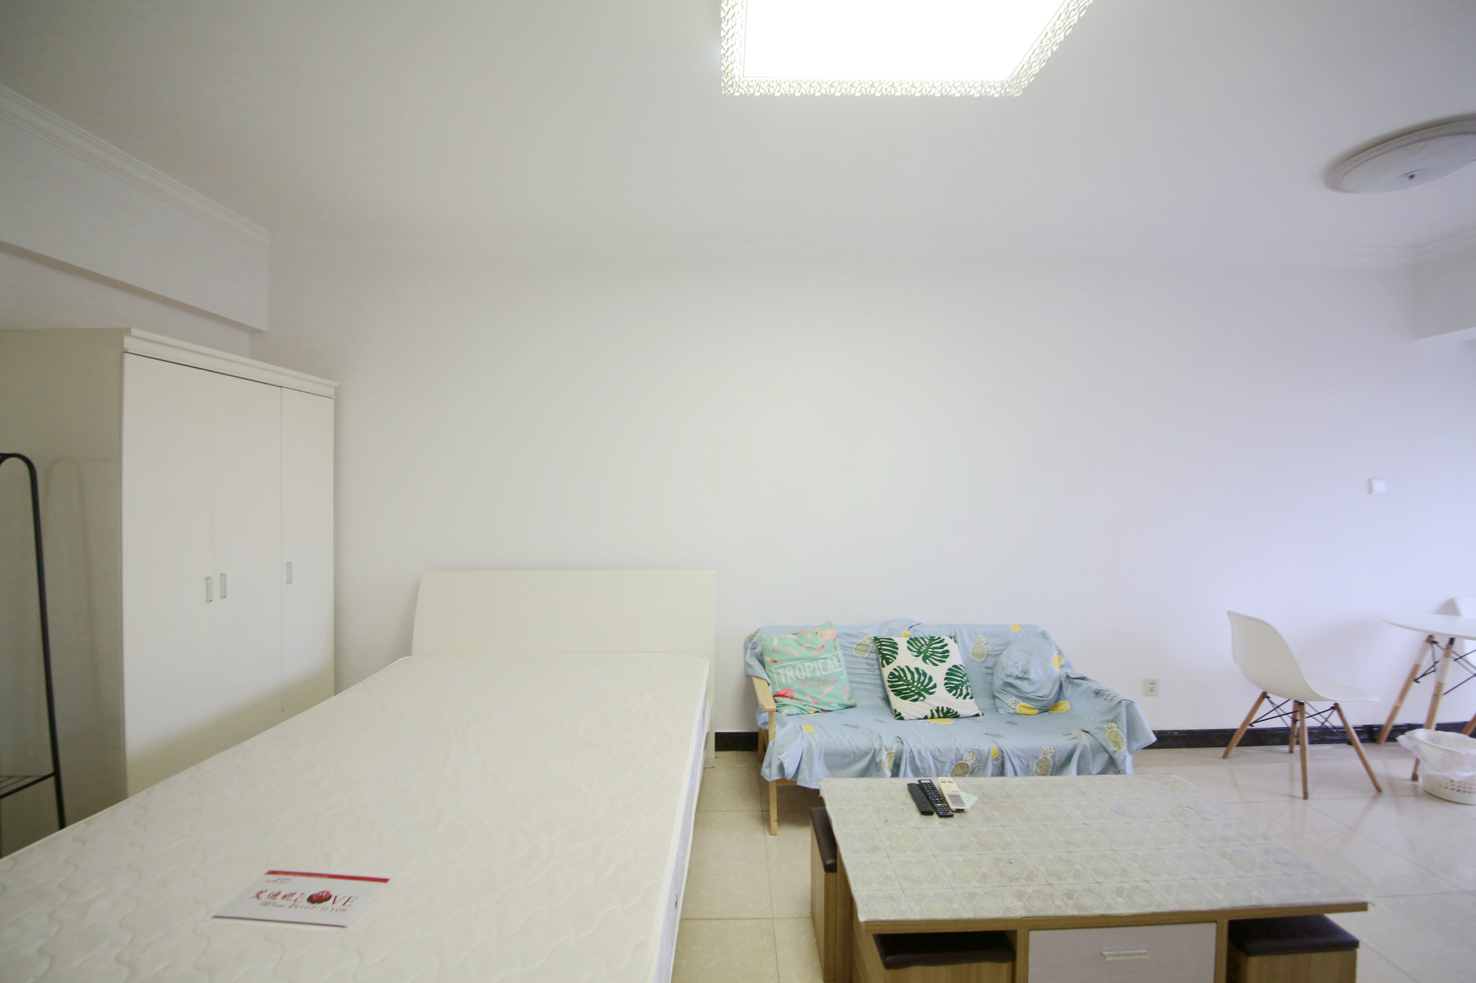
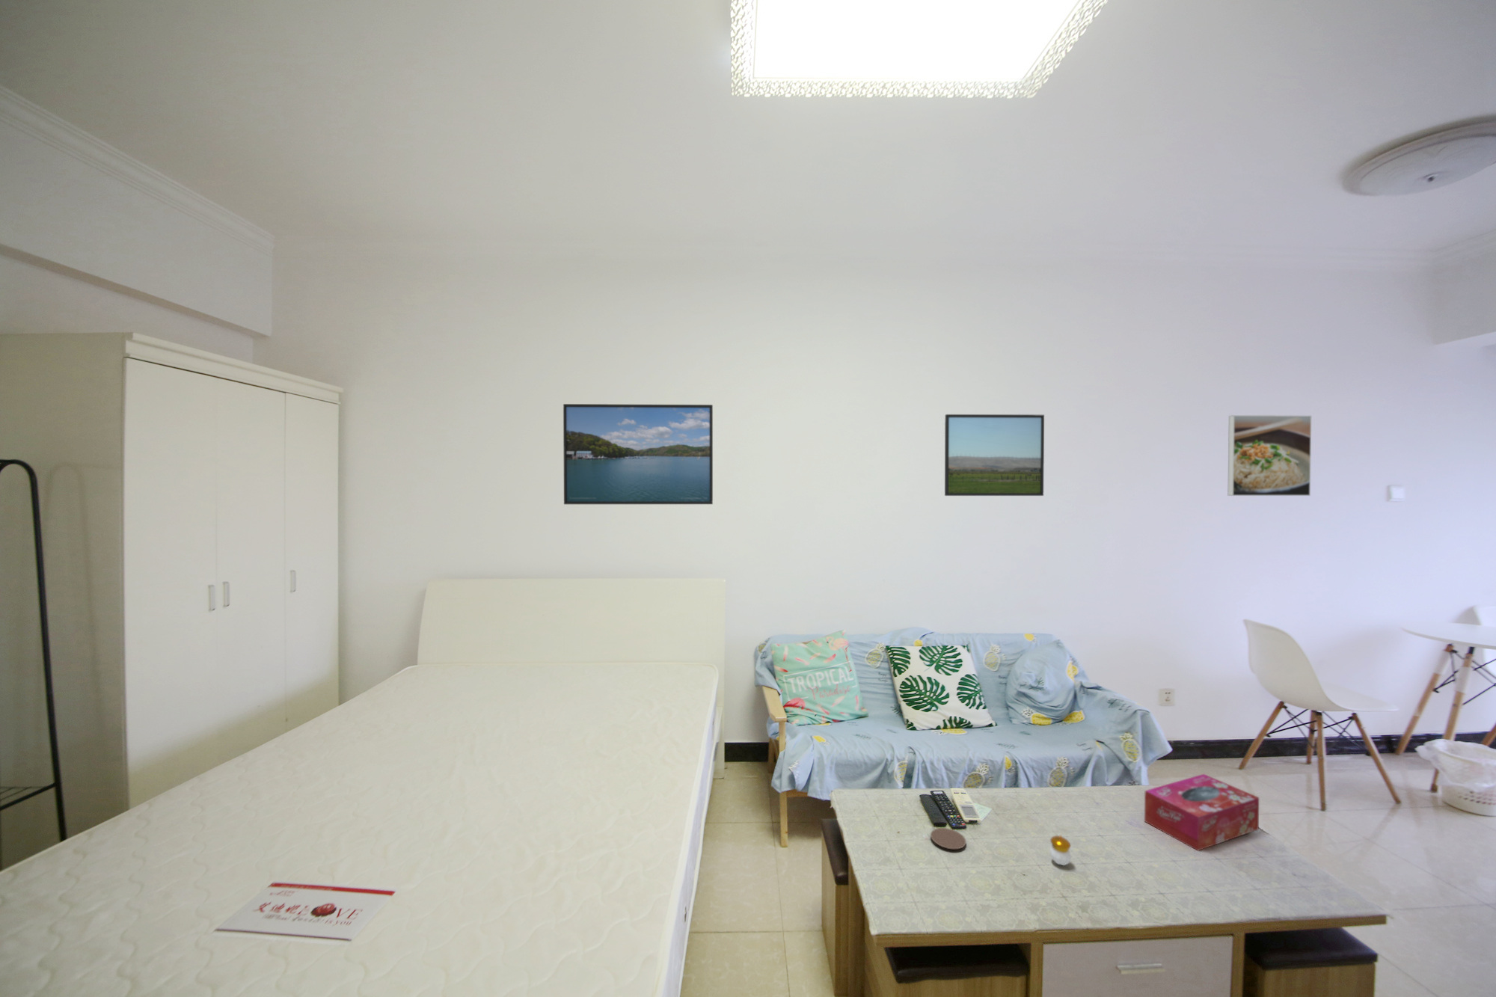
+ tissue box [1143,773,1259,852]
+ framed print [1227,414,1312,496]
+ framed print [944,414,1044,496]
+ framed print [563,403,714,505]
+ coaster [930,827,968,850]
+ candle [1049,833,1072,866]
